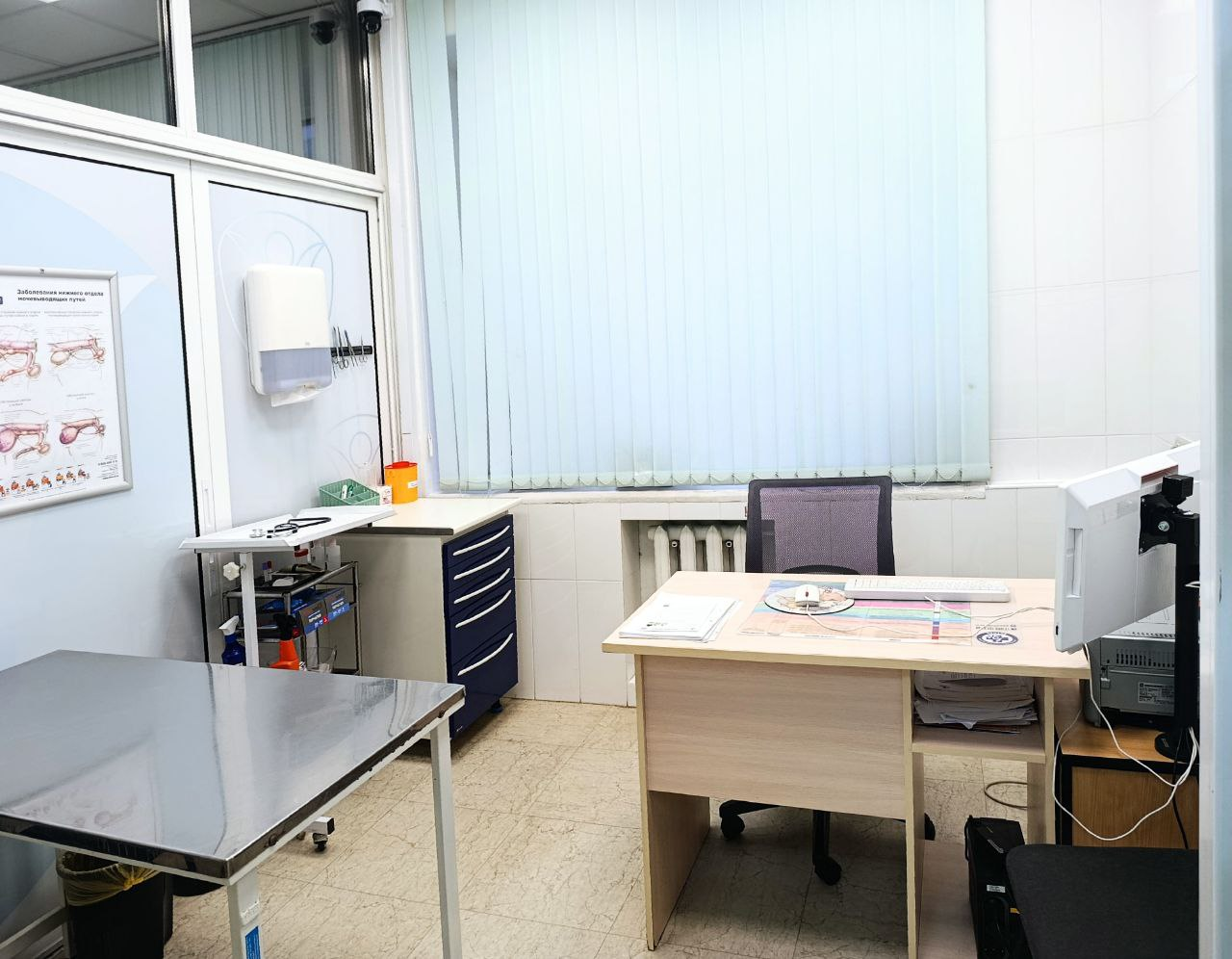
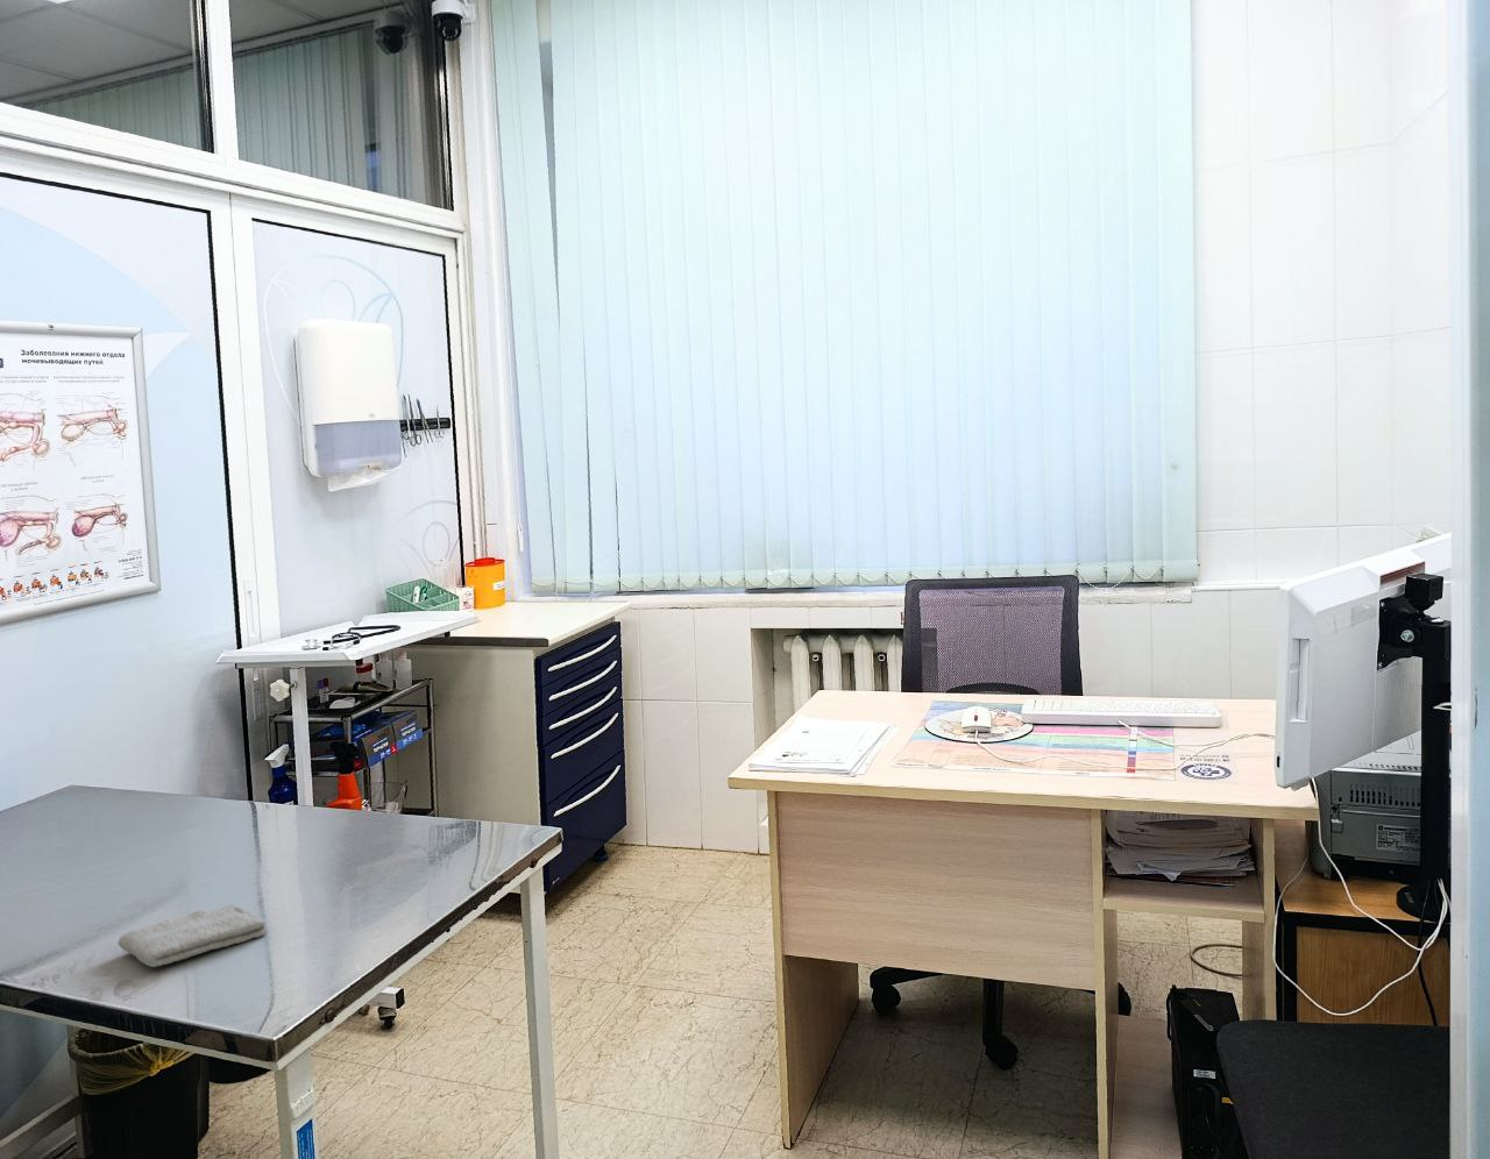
+ washcloth [116,904,267,968]
